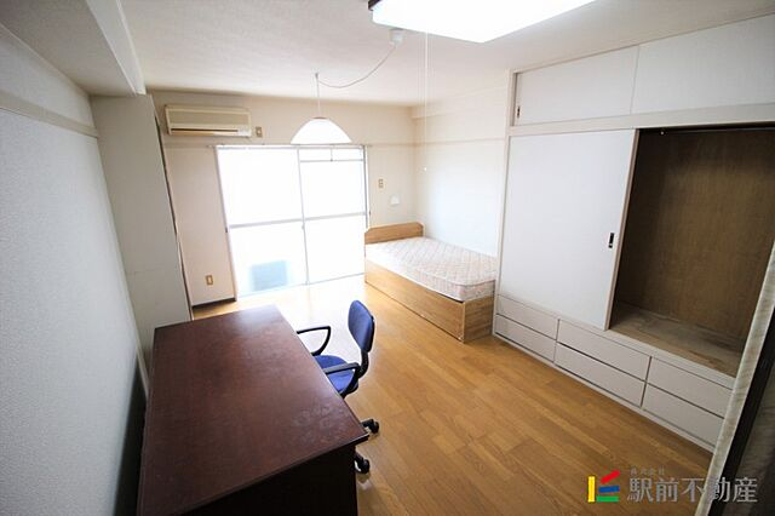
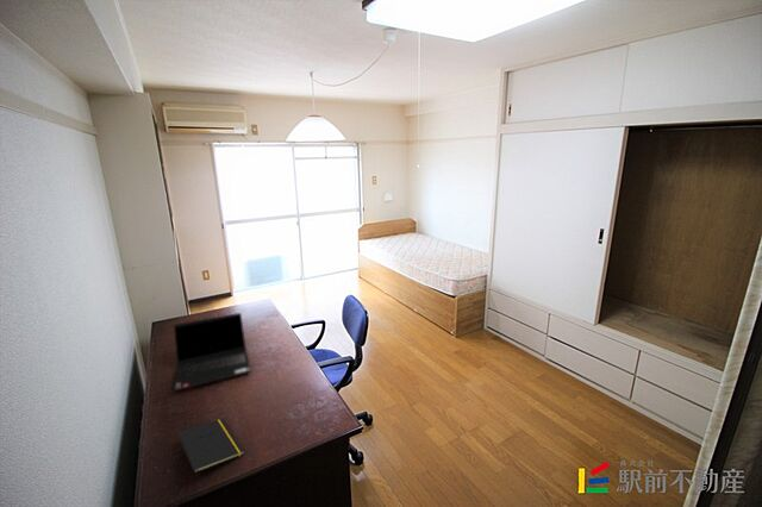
+ notepad [176,418,245,483]
+ laptop computer [173,312,251,393]
